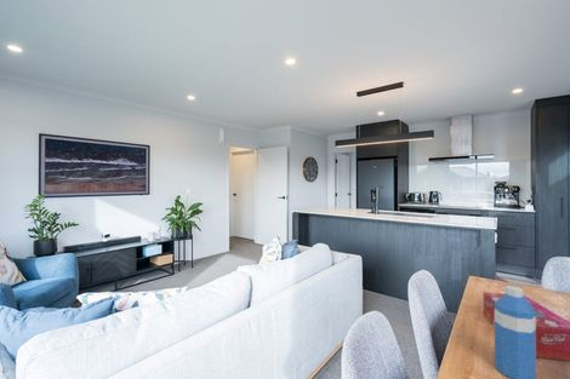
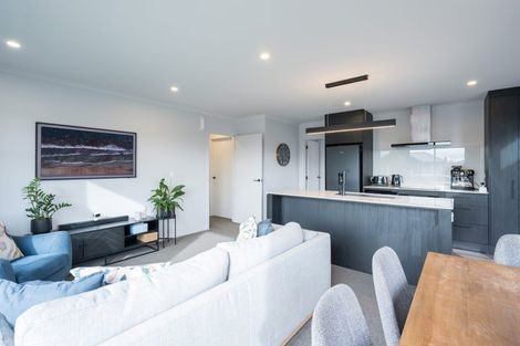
- water bottle [494,285,537,379]
- tissue box [483,291,570,362]
